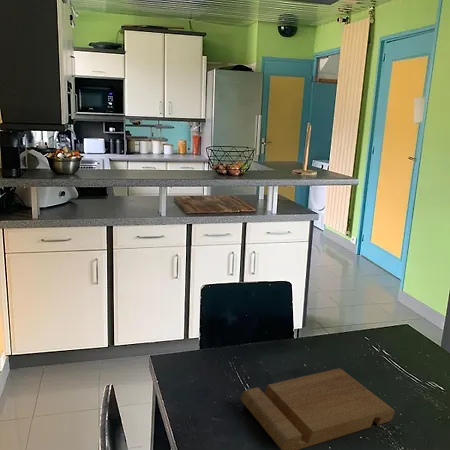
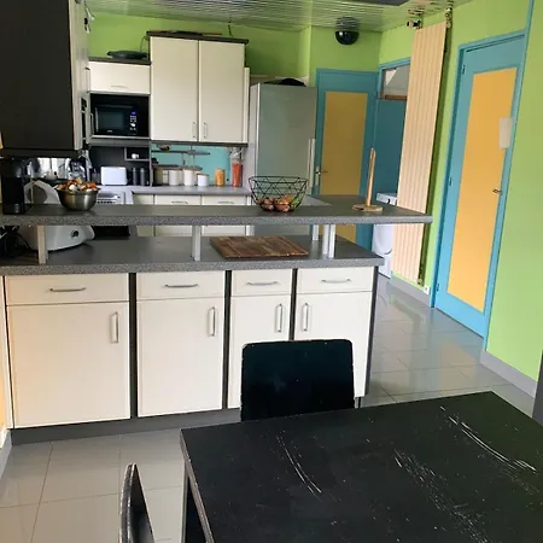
- cutting board [240,368,395,450]
